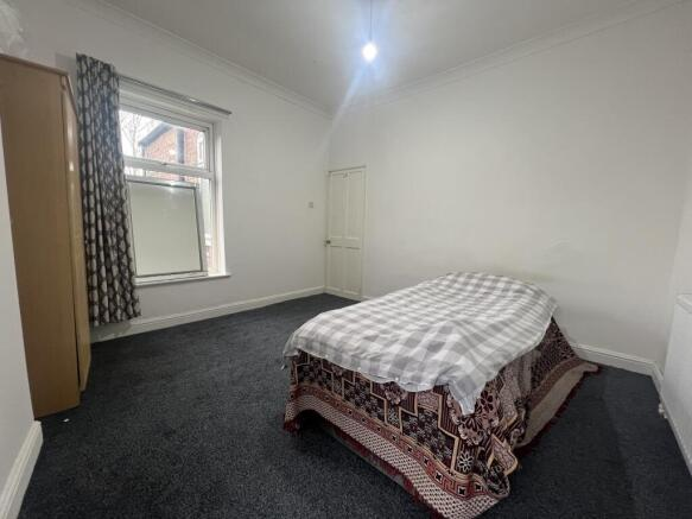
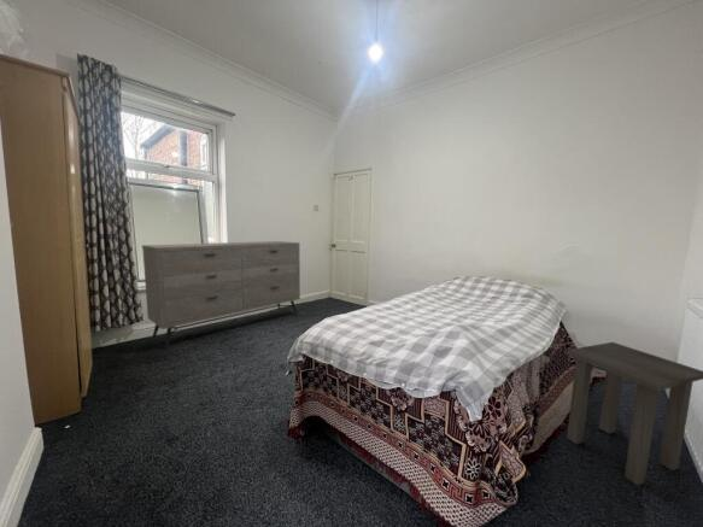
+ side table [564,341,703,487]
+ dresser [141,240,301,351]
